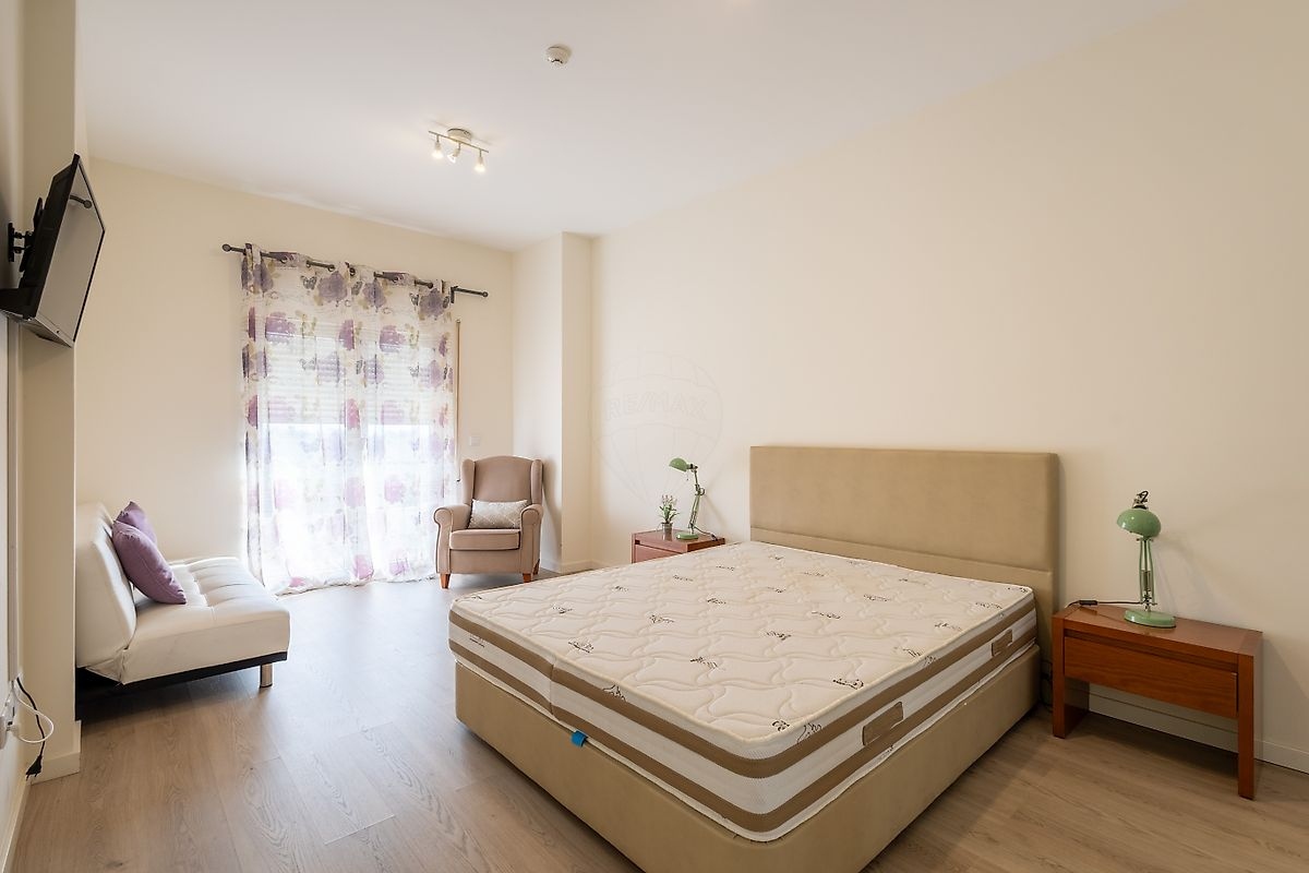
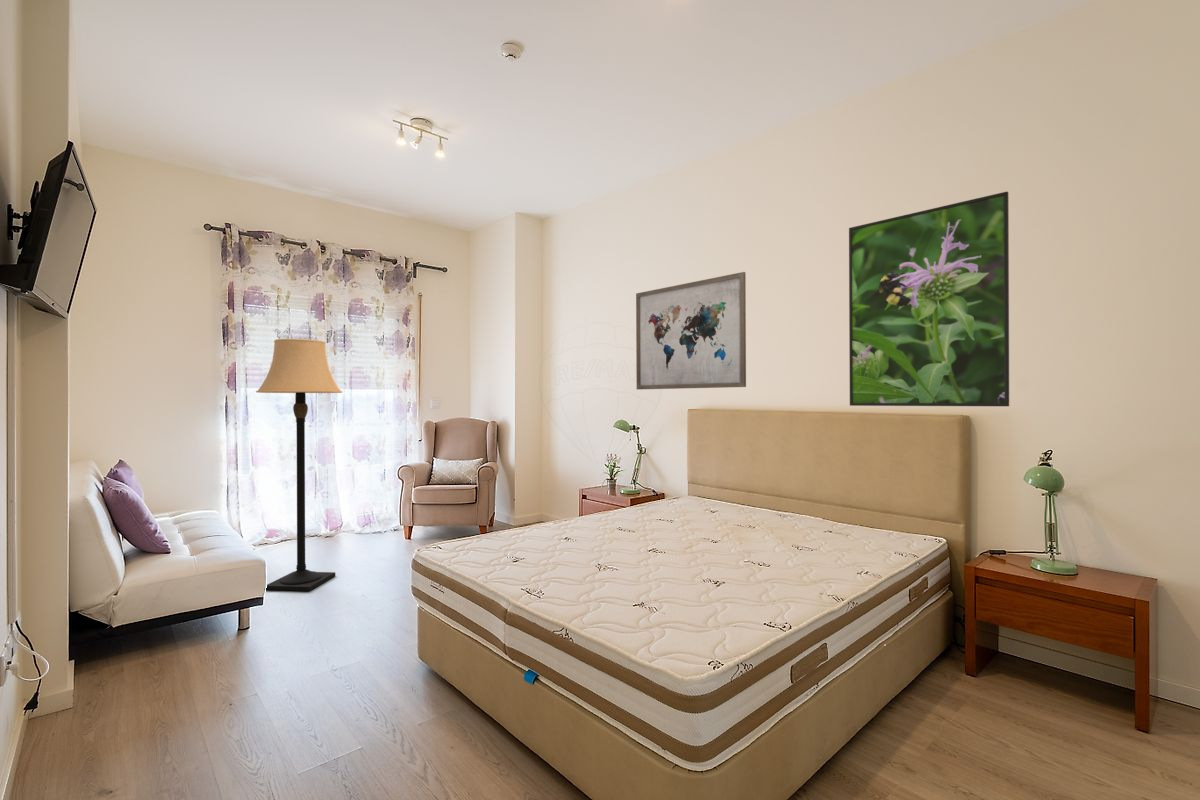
+ lamp [255,338,343,592]
+ wall art [635,271,747,390]
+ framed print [848,191,1010,407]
